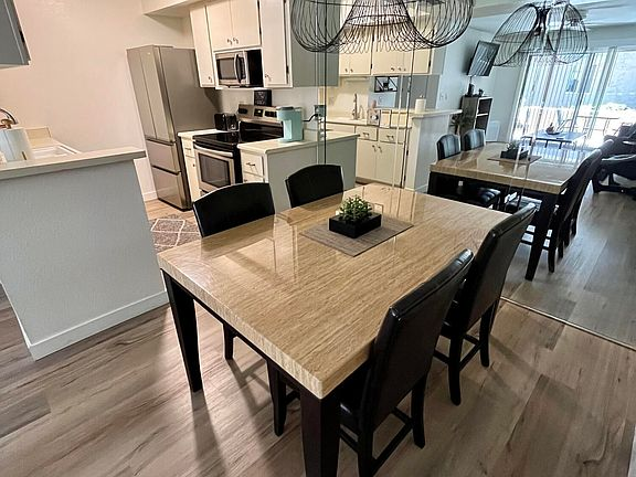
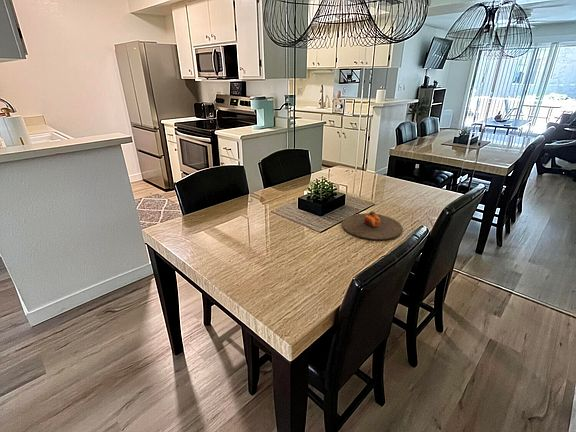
+ plate [341,210,404,241]
